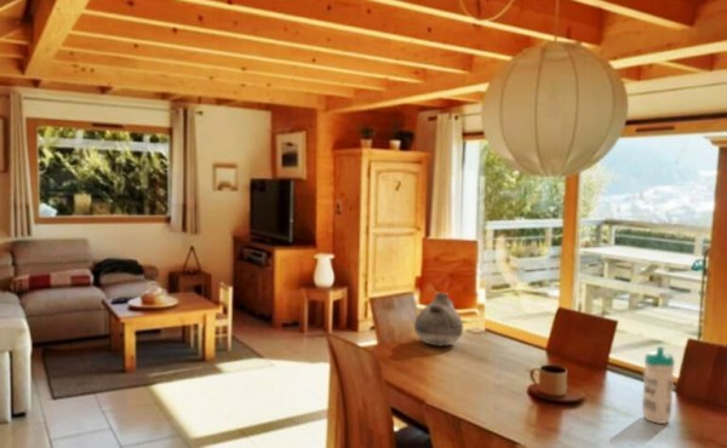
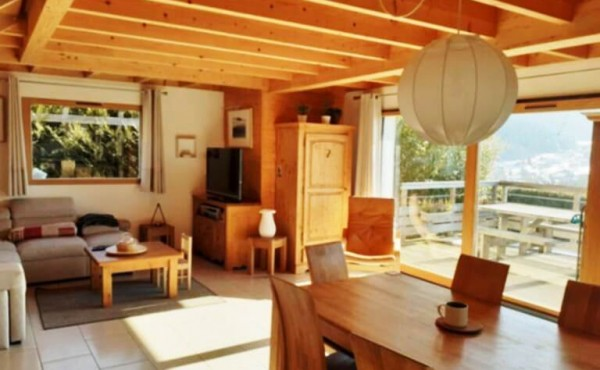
- vase [413,292,464,346]
- water bottle [641,345,676,425]
